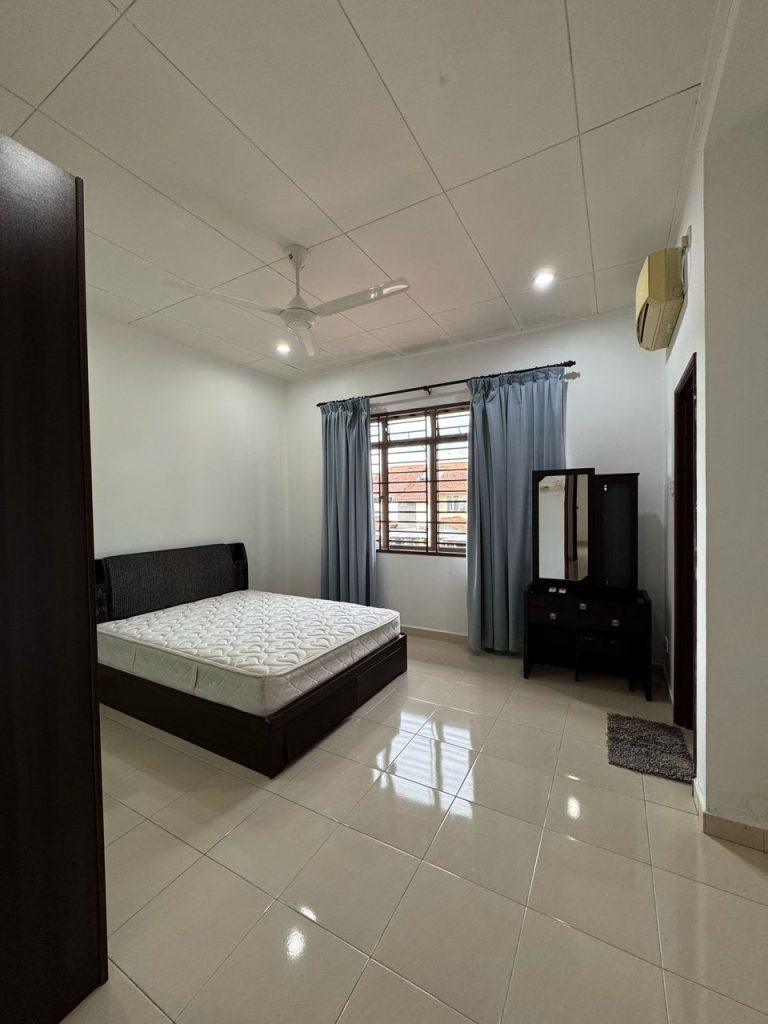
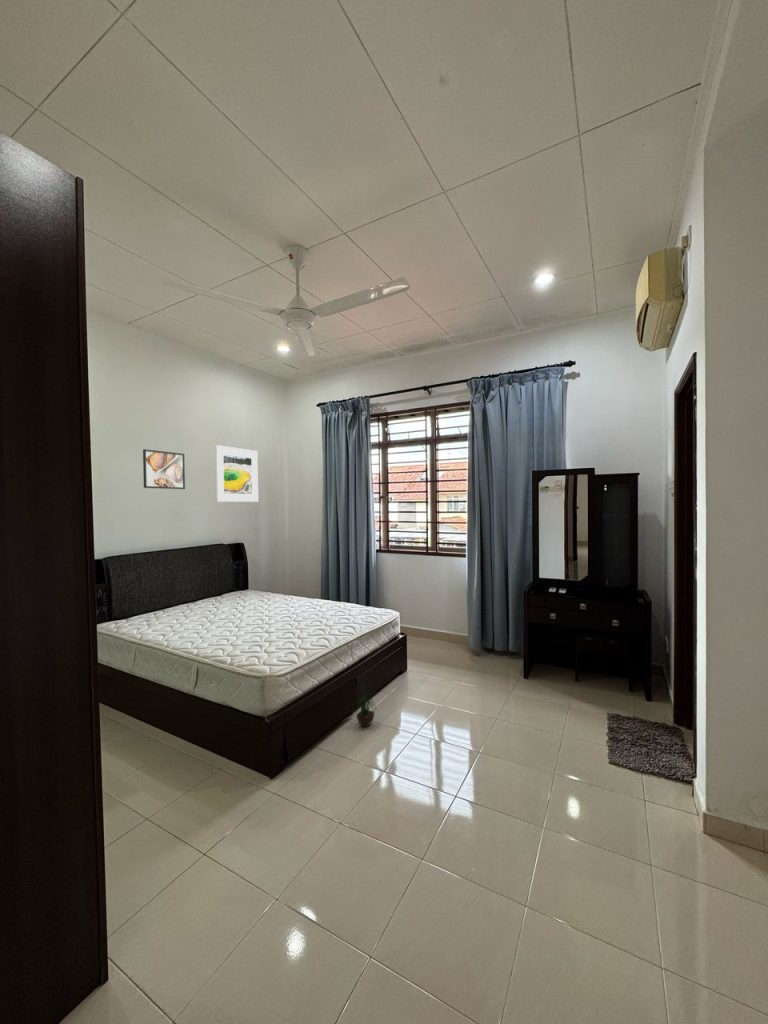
+ potted plant [352,678,379,728]
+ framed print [142,448,186,490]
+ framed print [214,444,259,503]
